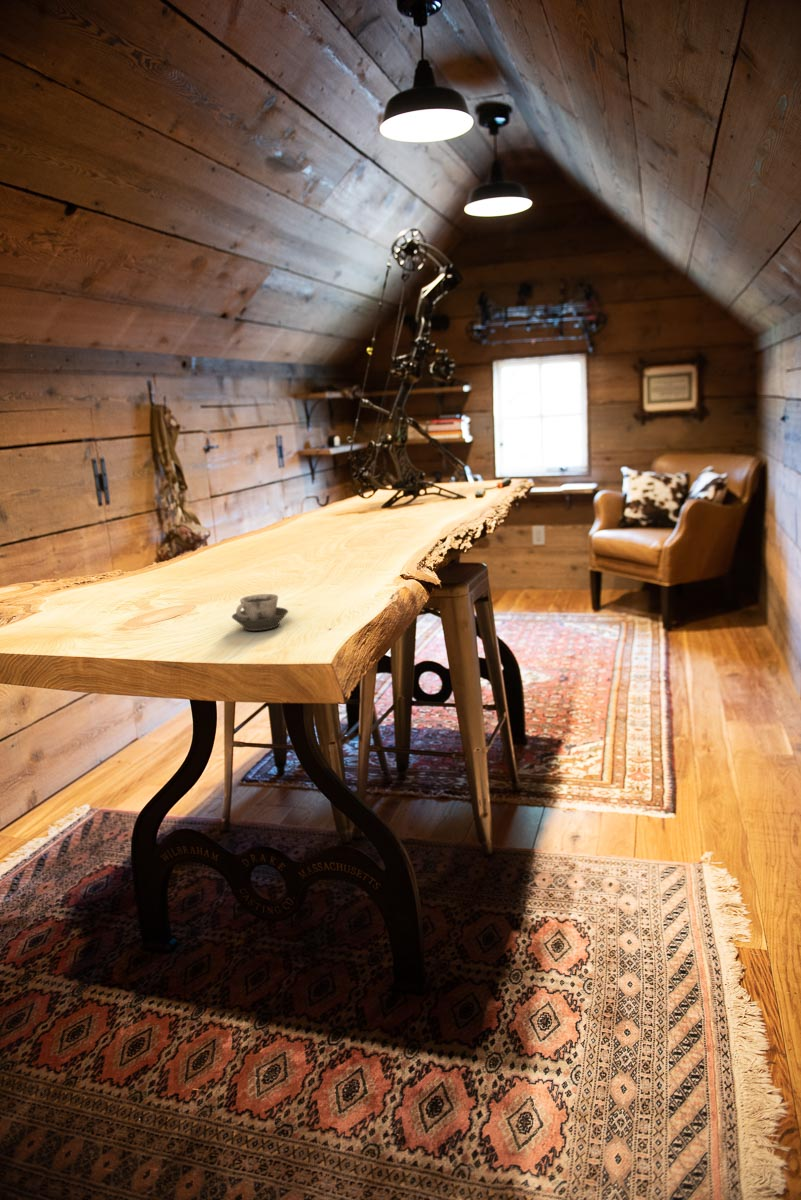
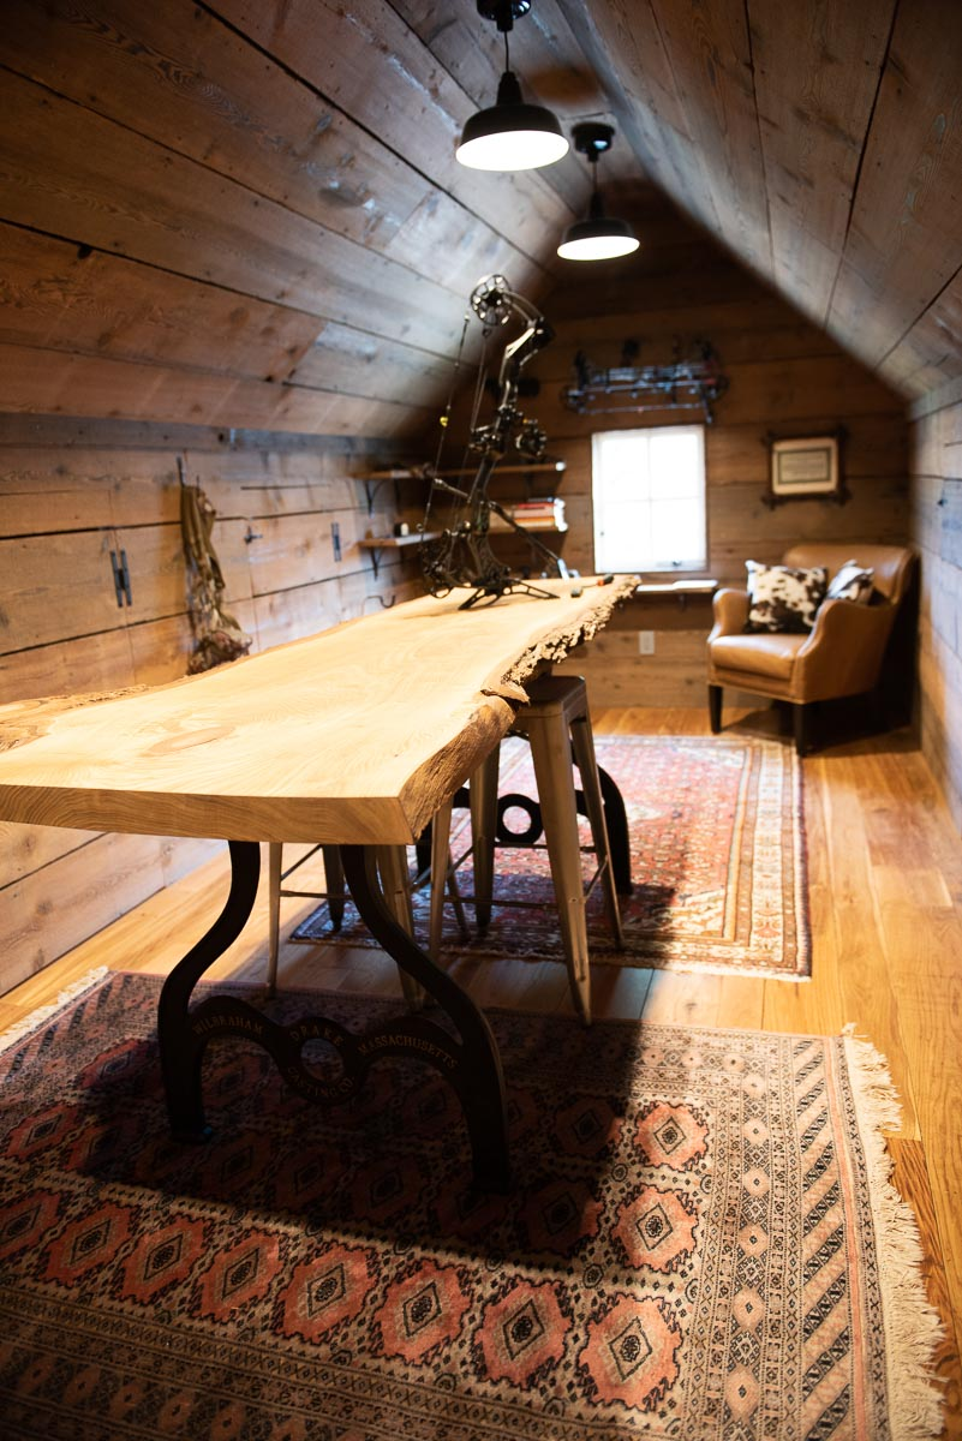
- cup [231,593,289,632]
